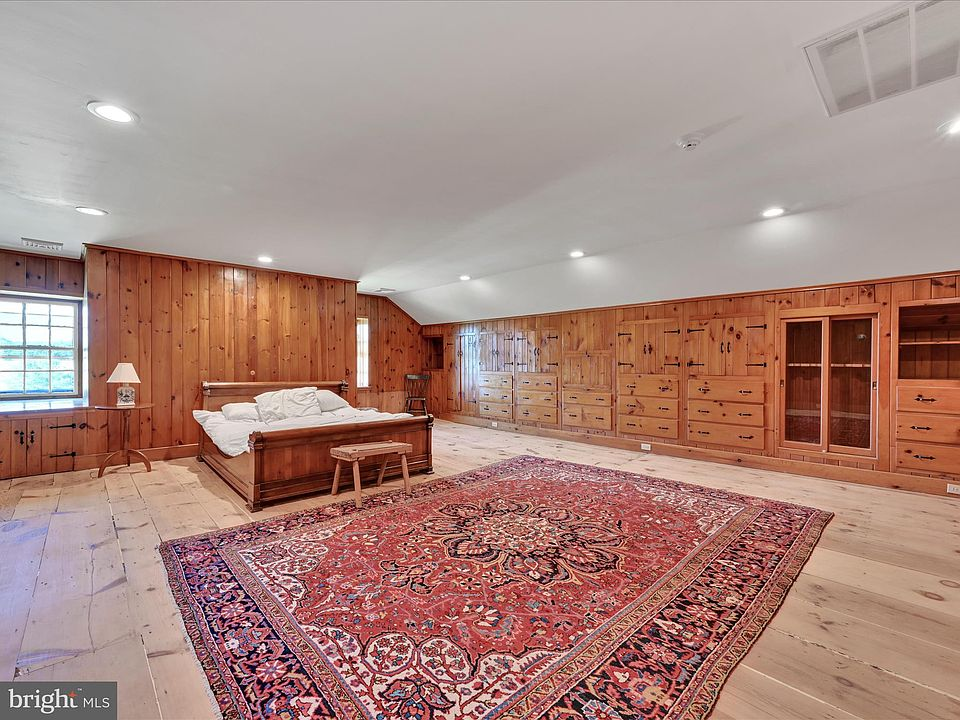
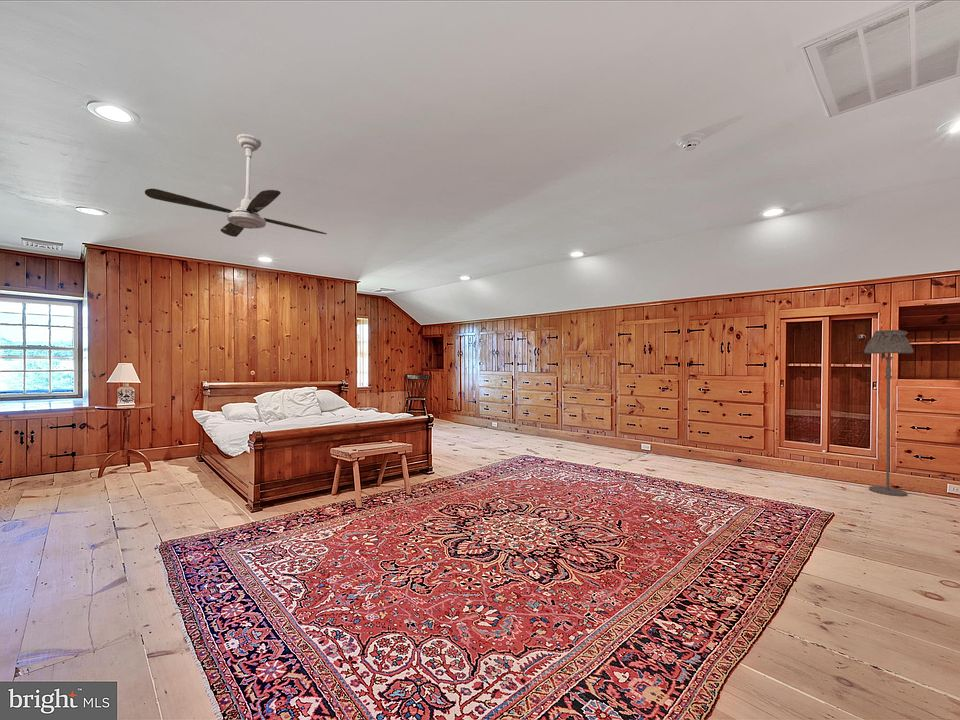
+ floor lamp [863,329,915,497]
+ ceiling fan [144,133,328,238]
